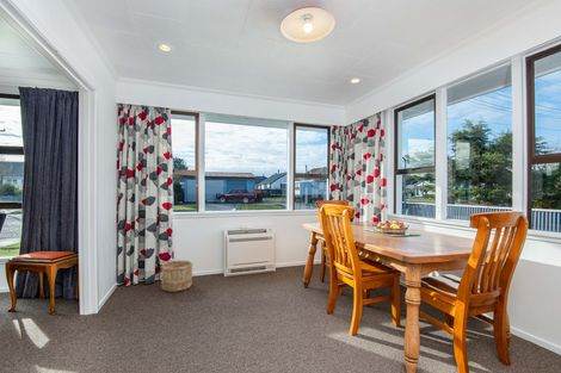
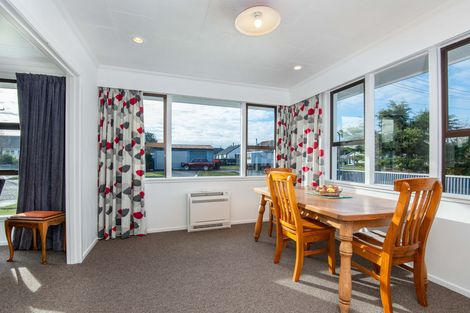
- wooden bucket [160,259,195,293]
